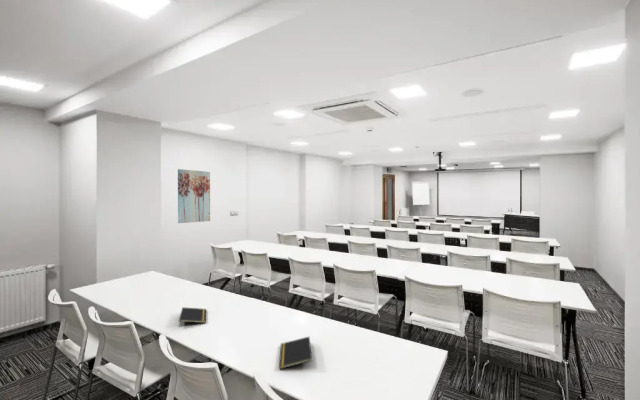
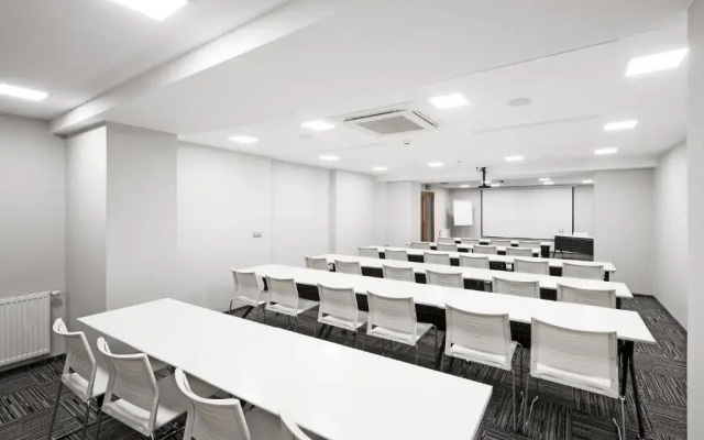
- notepad [278,336,313,370]
- wall art [177,168,211,224]
- notepad [178,306,207,328]
